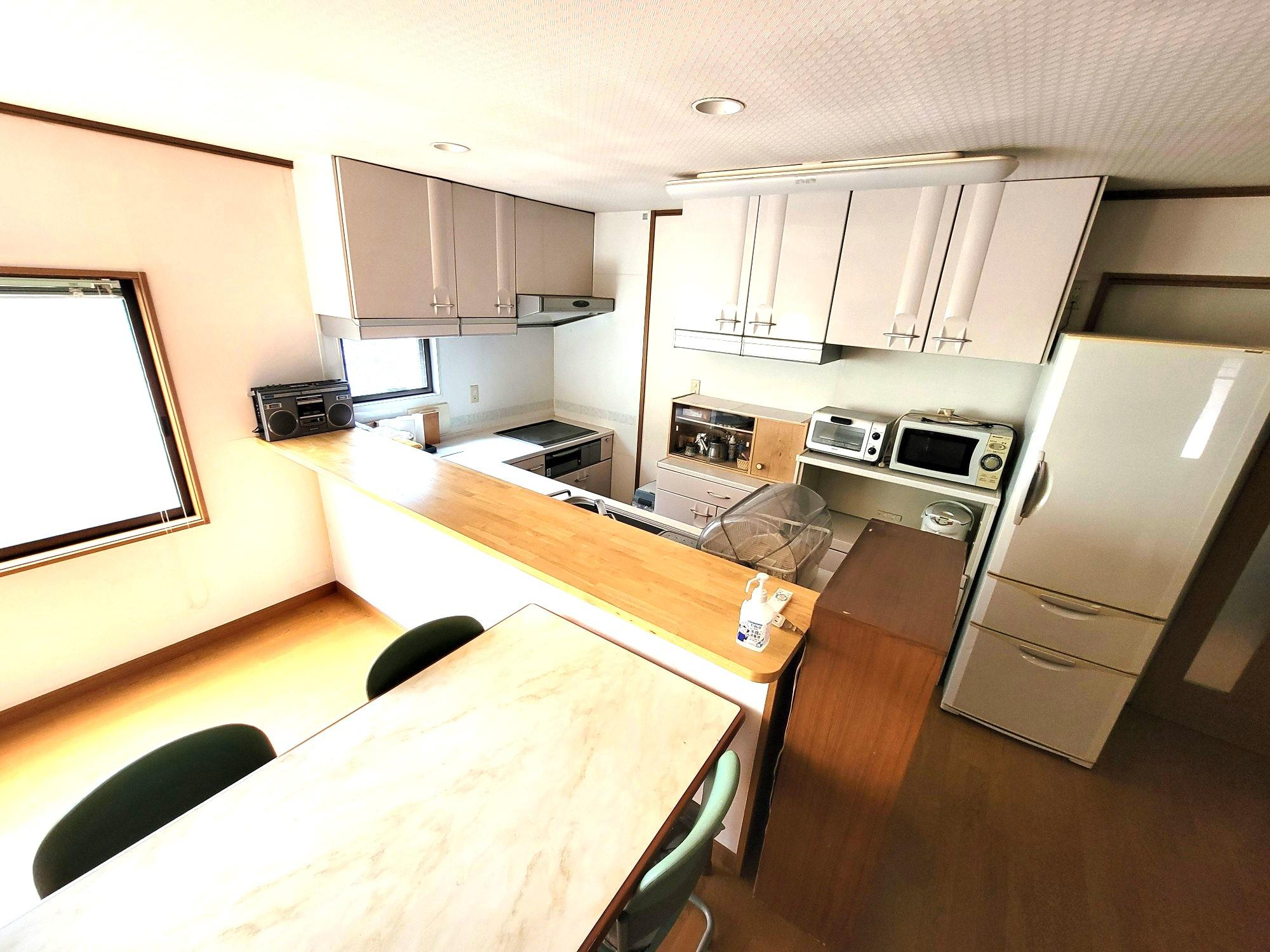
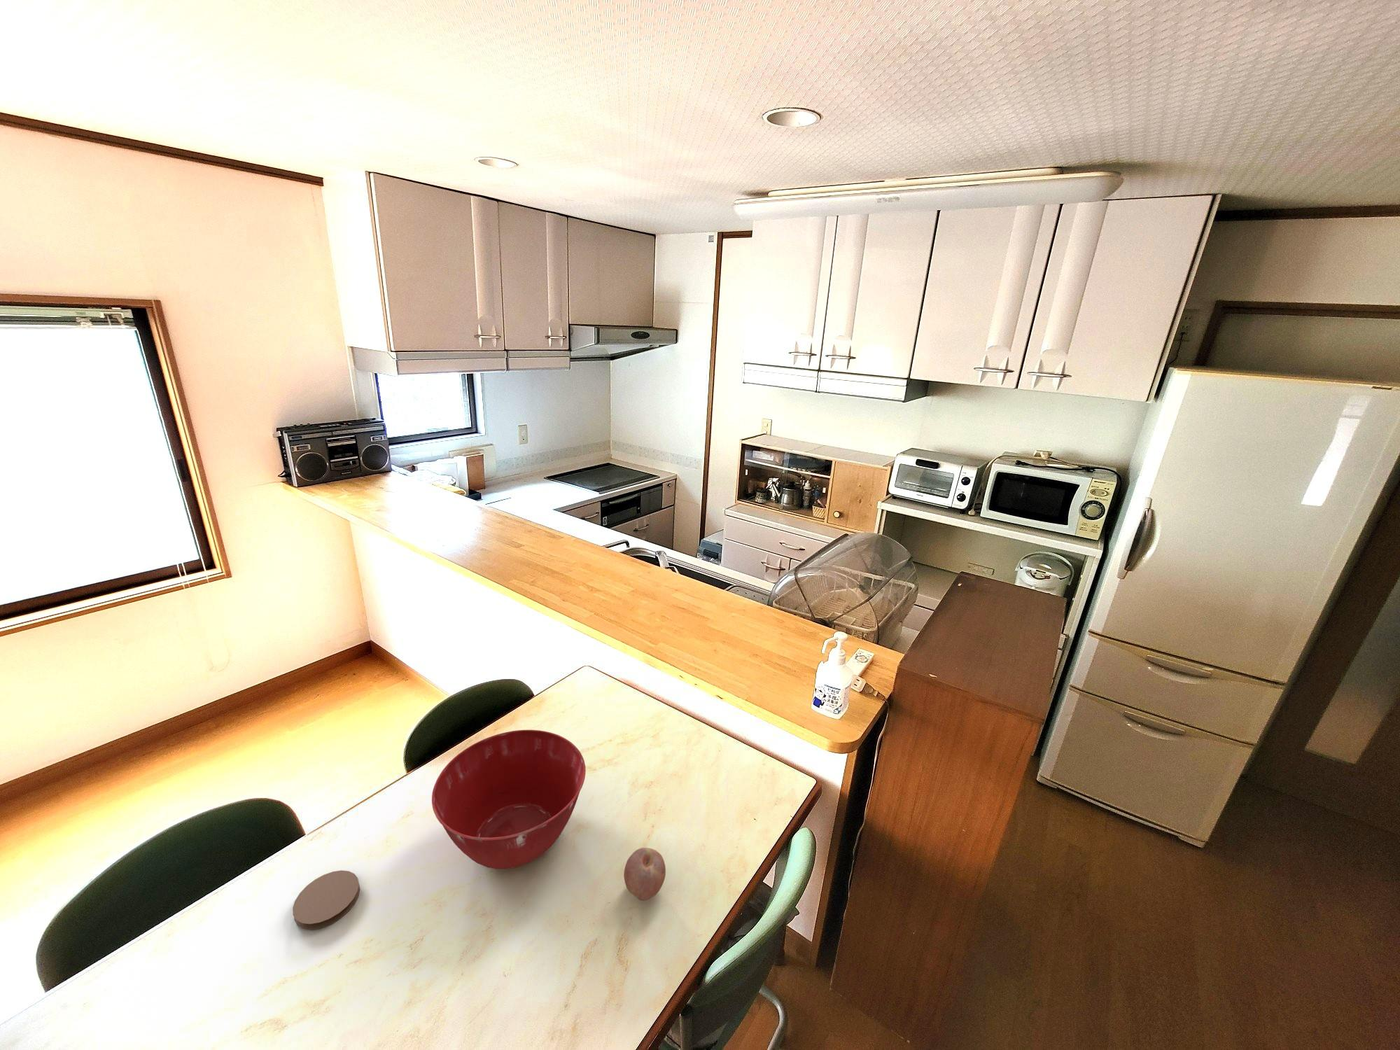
+ mixing bowl [431,729,586,870]
+ fruit [623,847,667,901]
+ coaster [292,869,360,930]
